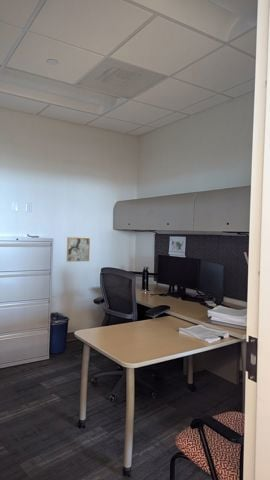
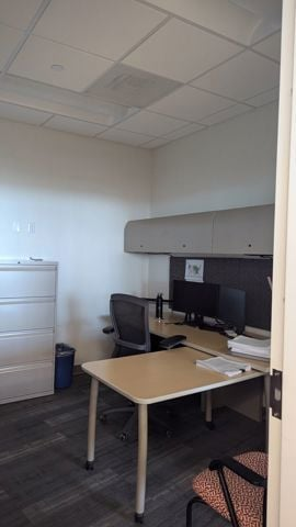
- wall art [66,236,91,263]
